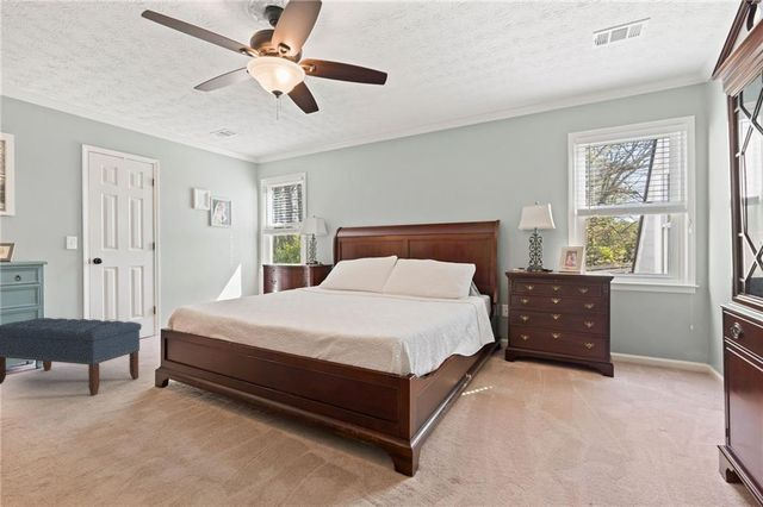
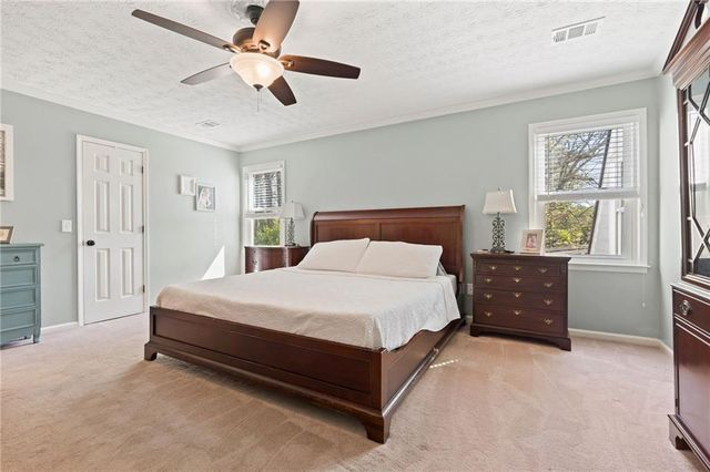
- bench [0,317,143,396]
